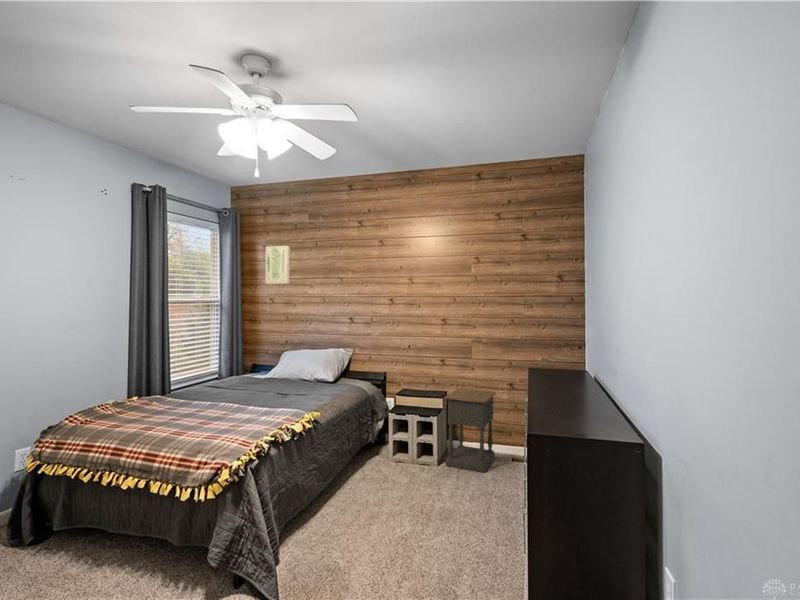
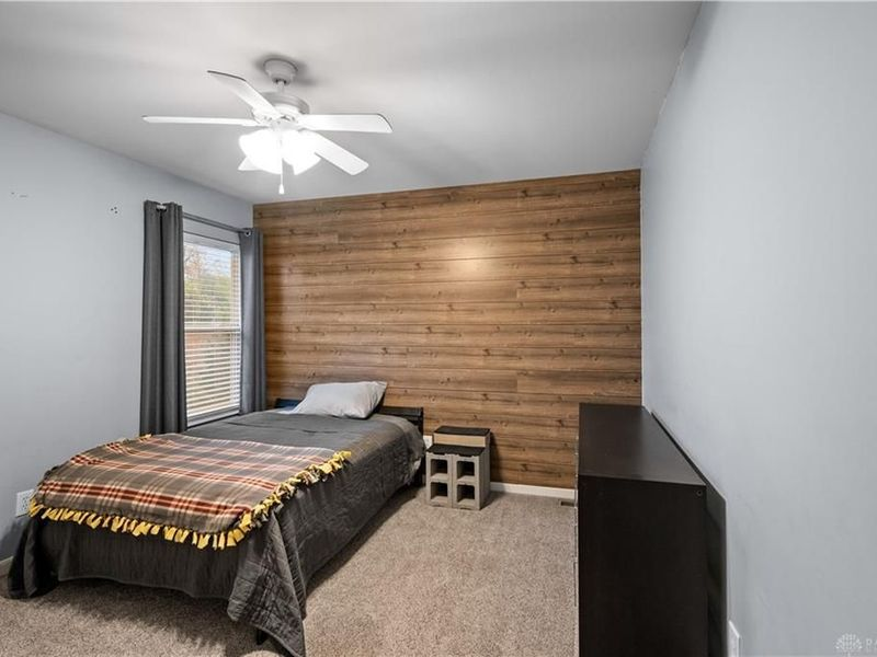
- wall art [264,245,291,285]
- nightstand [444,387,497,473]
